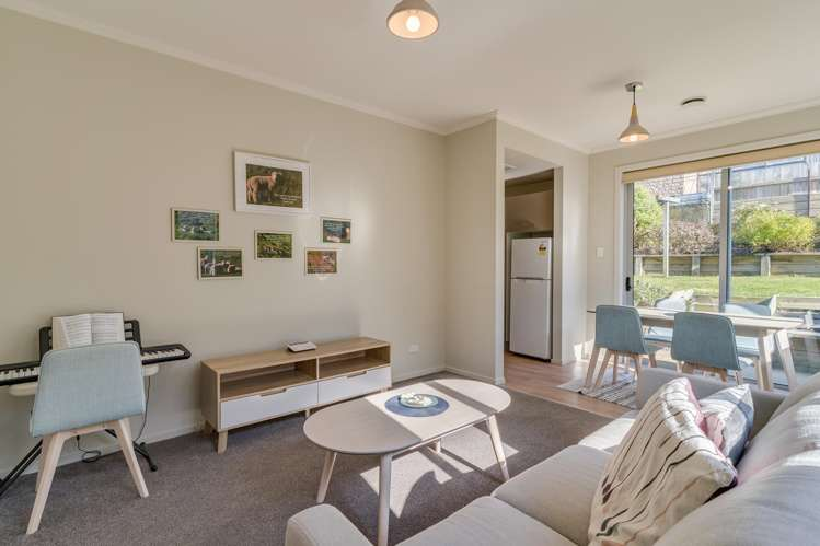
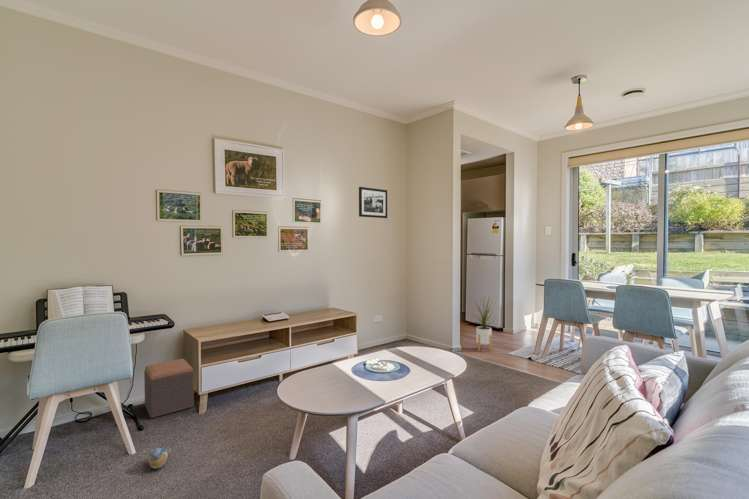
+ plush toy [147,446,172,470]
+ picture frame [358,186,388,219]
+ house plant [469,293,501,353]
+ footstool [143,358,195,419]
